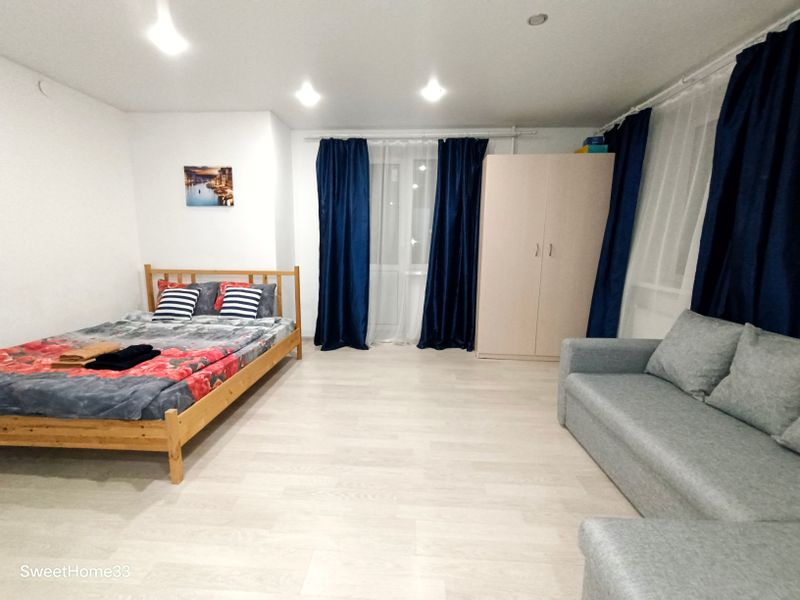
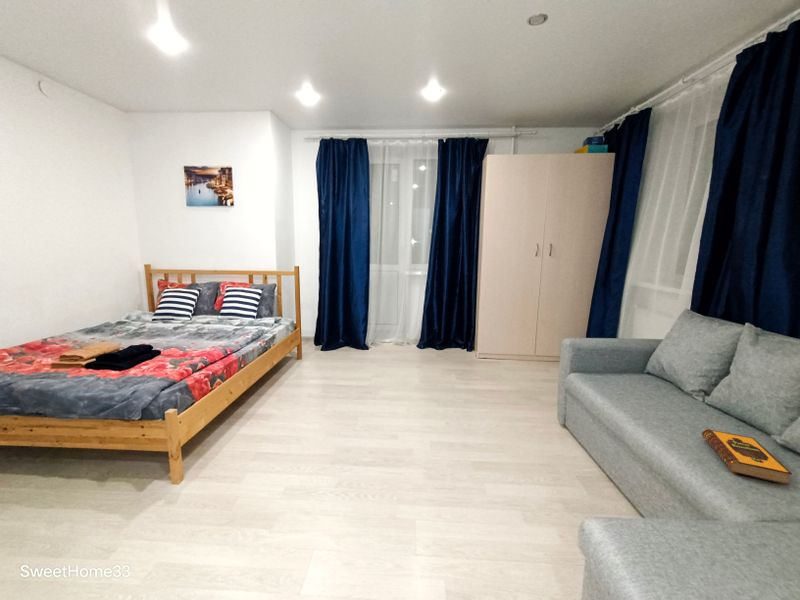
+ hardback book [701,428,793,486]
